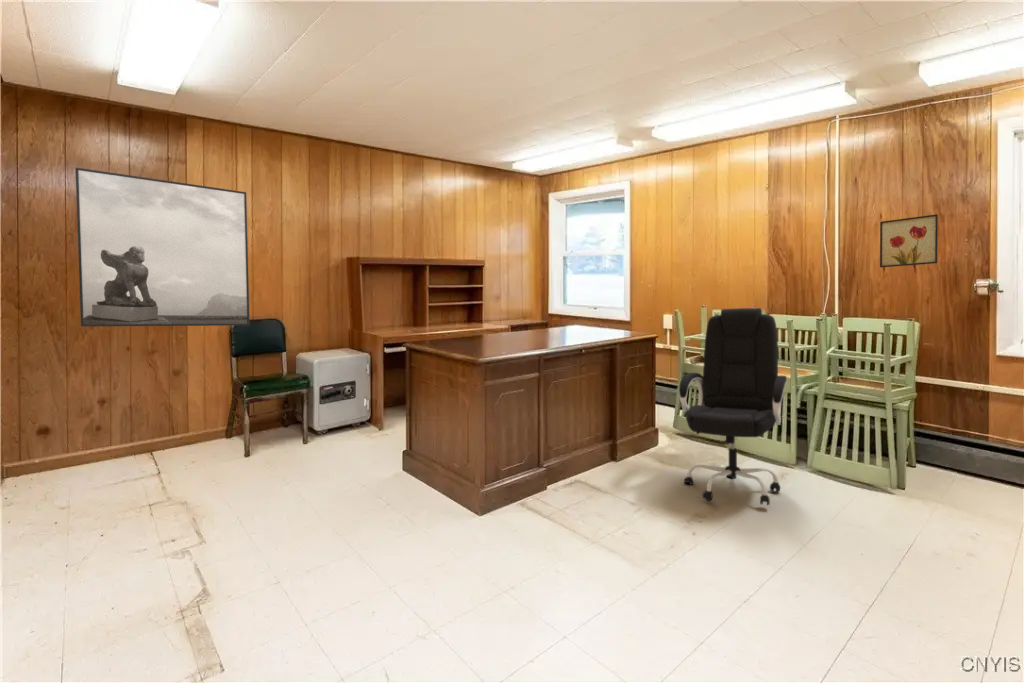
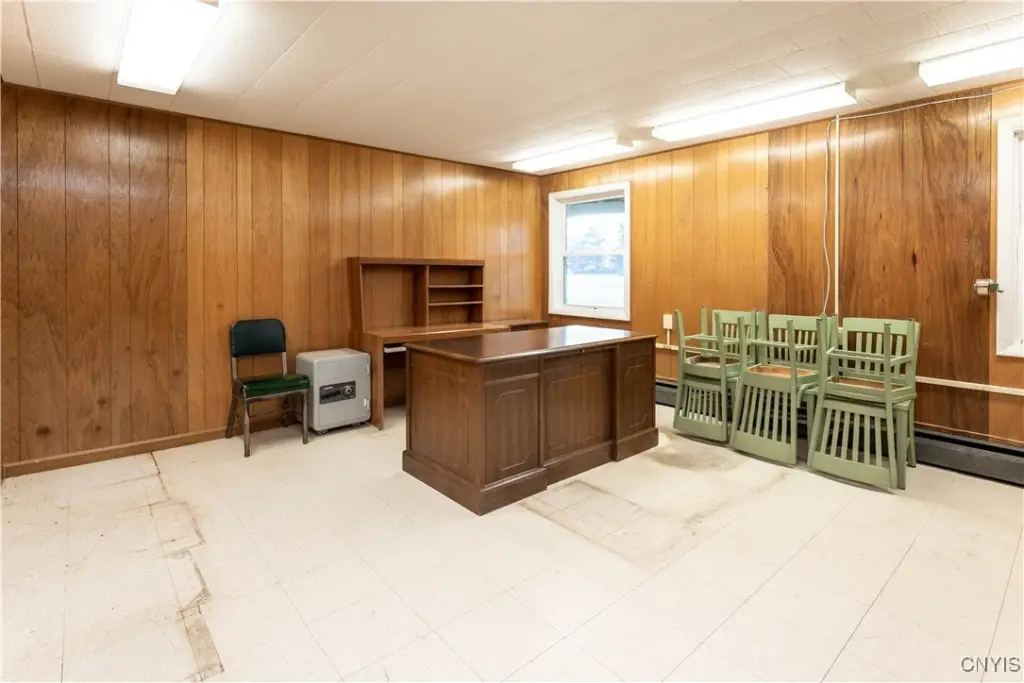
- wall art [879,213,939,268]
- office chair [678,307,788,506]
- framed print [75,167,251,328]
